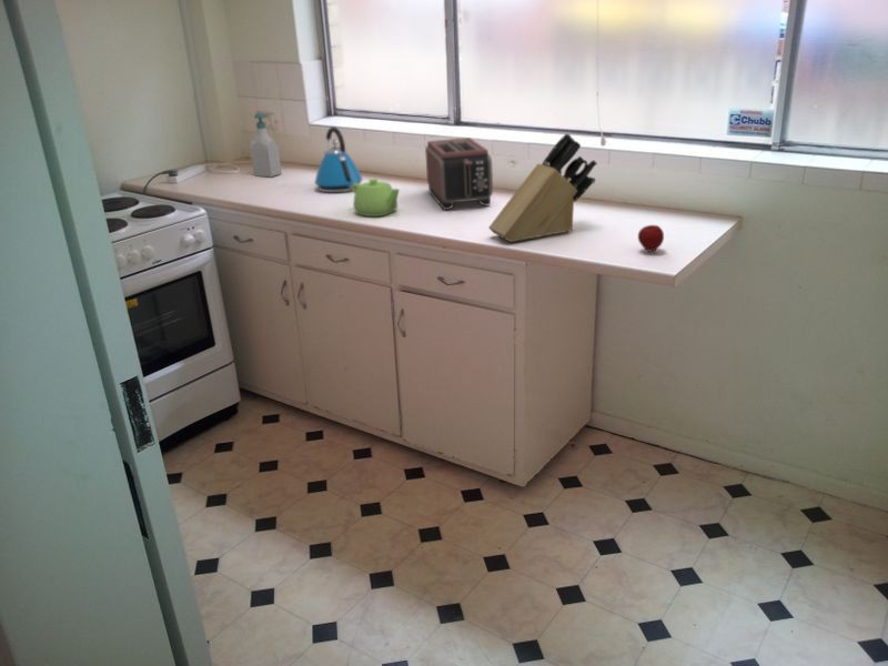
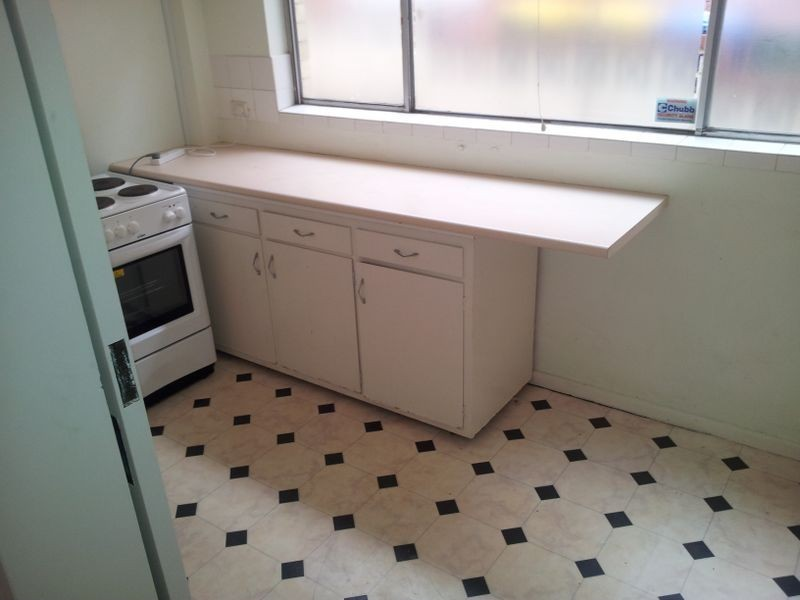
- teapot [352,178,401,218]
- apple [637,224,665,252]
- kettle [314,125,364,193]
- knife block [487,132,598,243]
- soap bottle [249,112,283,179]
- toaster [424,137,494,211]
